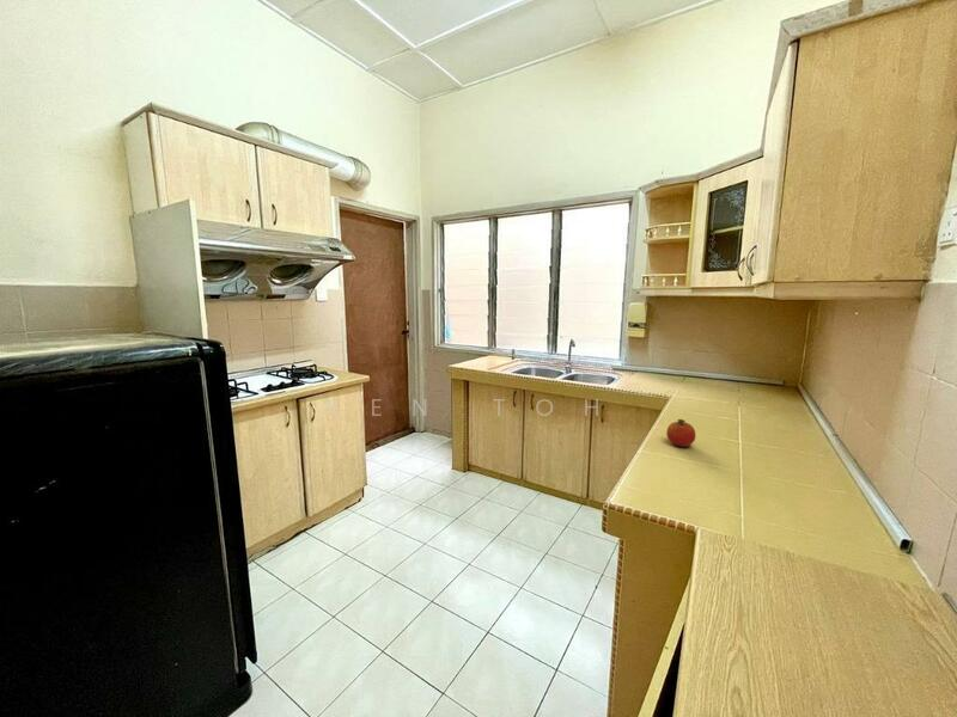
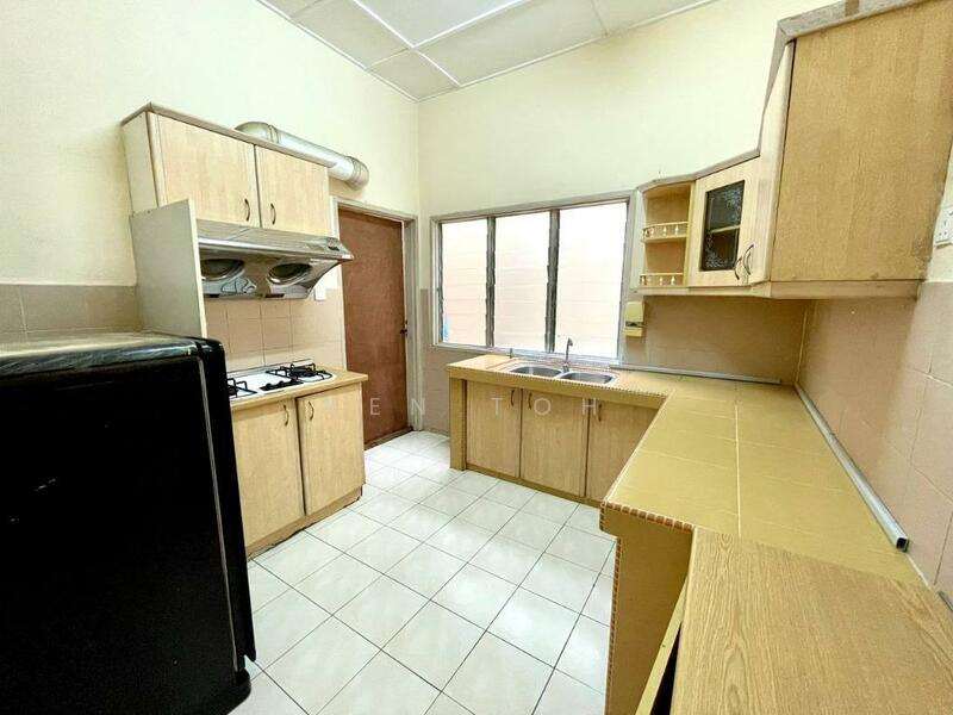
- fruit [665,418,696,448]
